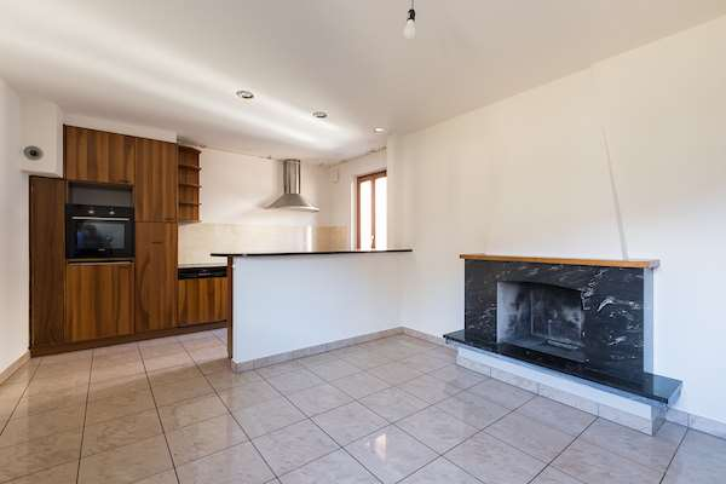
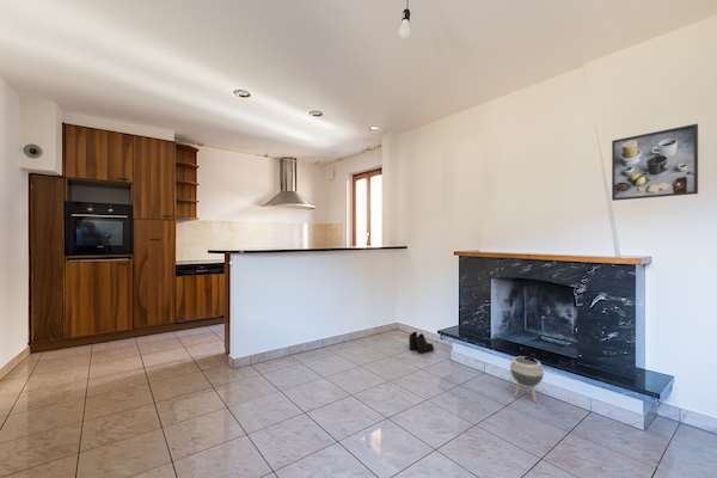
+ planter [509,355,545,404]
+ boots [407,331,435,354]
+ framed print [611,123,699,202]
